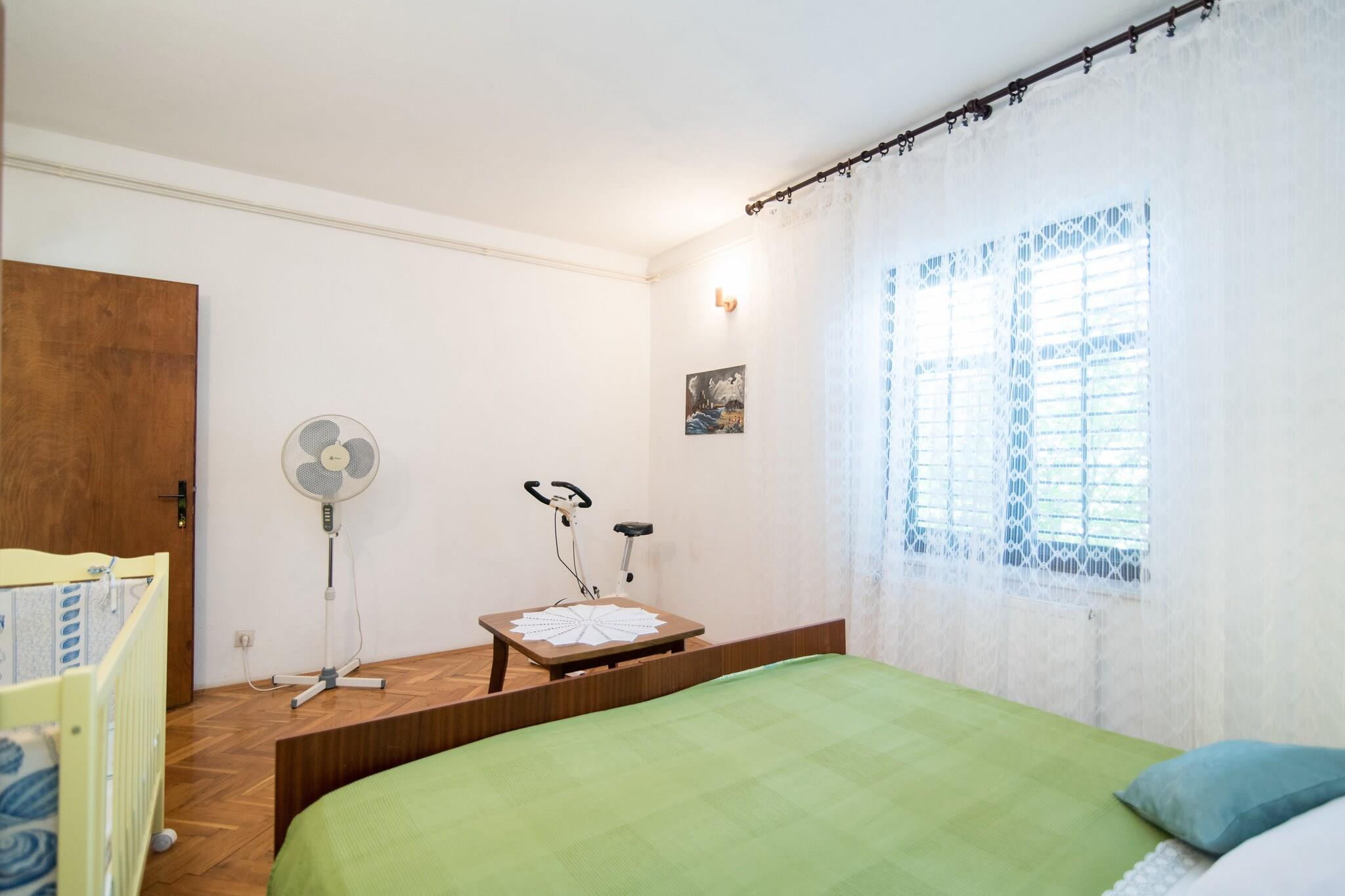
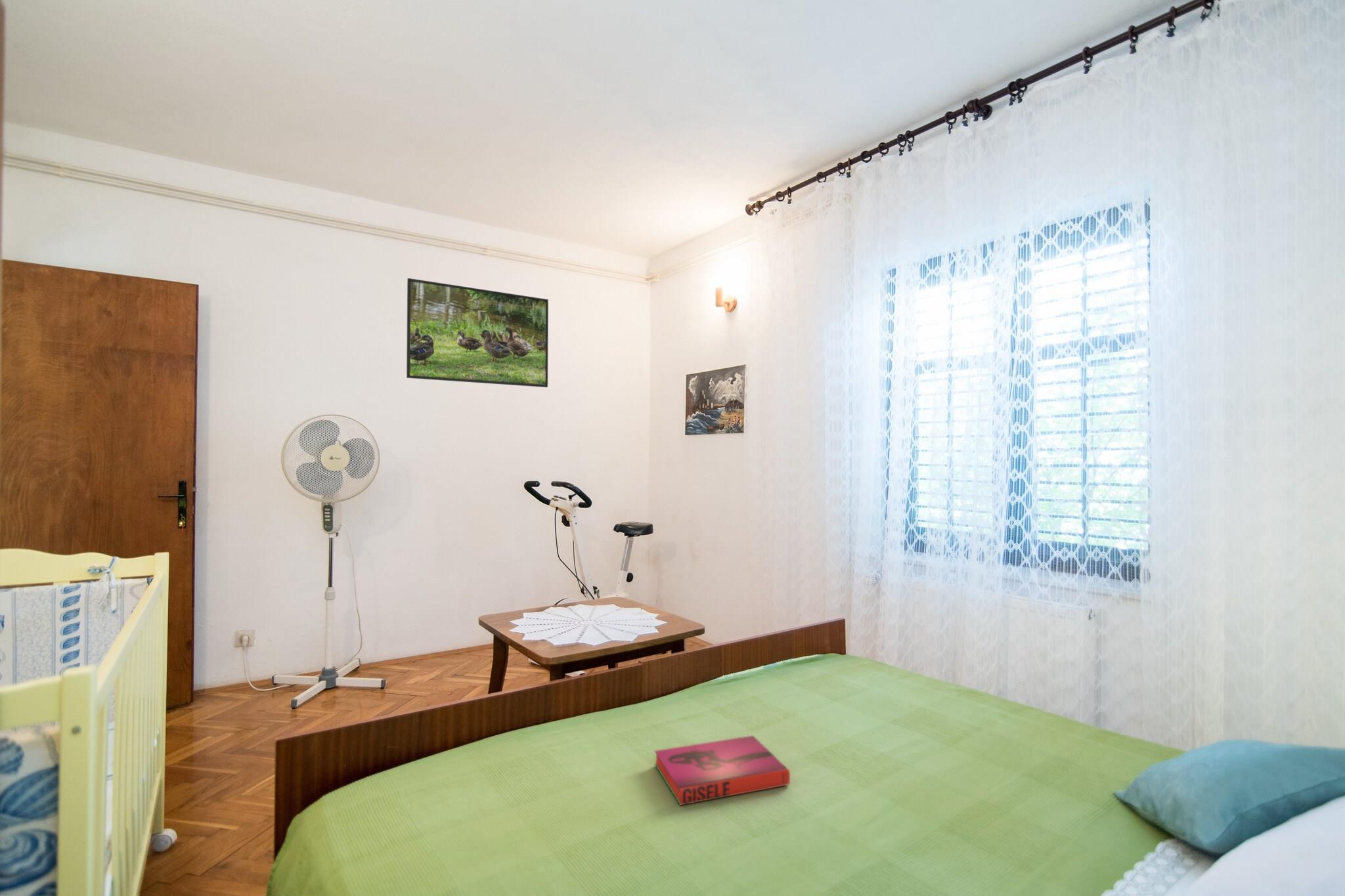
+ hardback book [654,735,791,806]
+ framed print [406,278,549,388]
